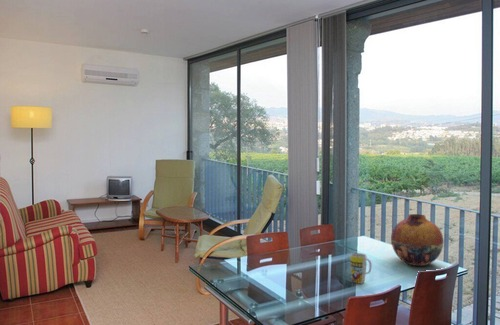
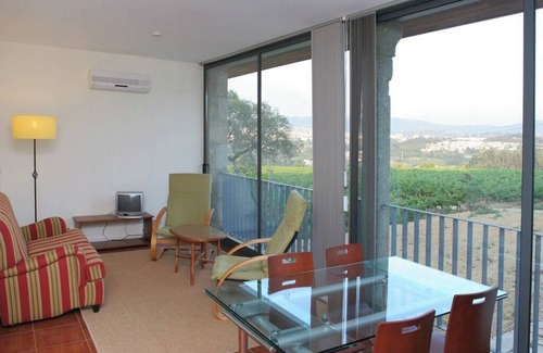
- vase [390,213,444,267]
- mug [349,252,373,285]
